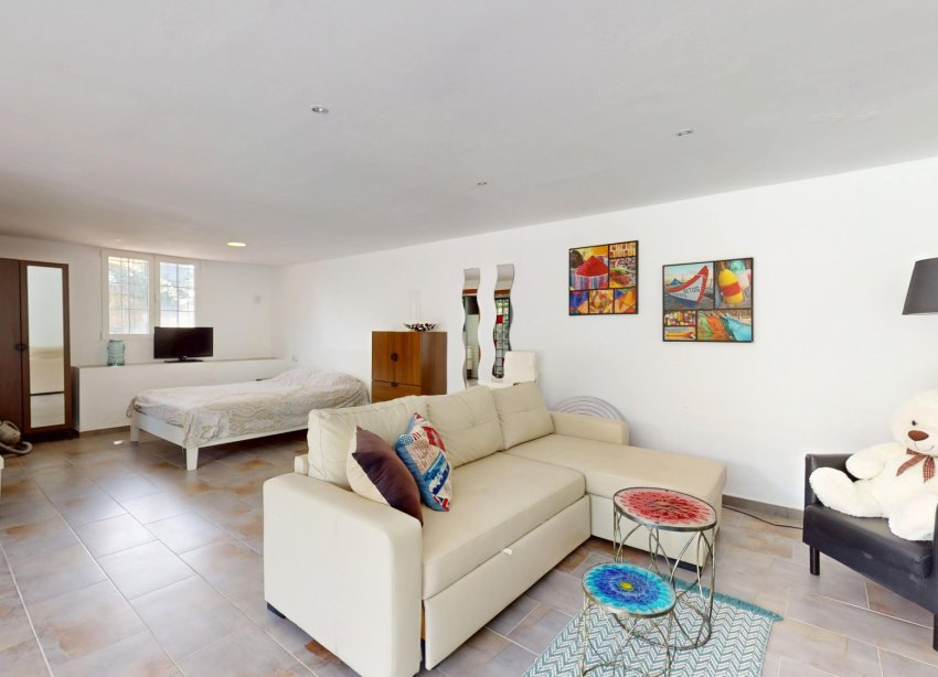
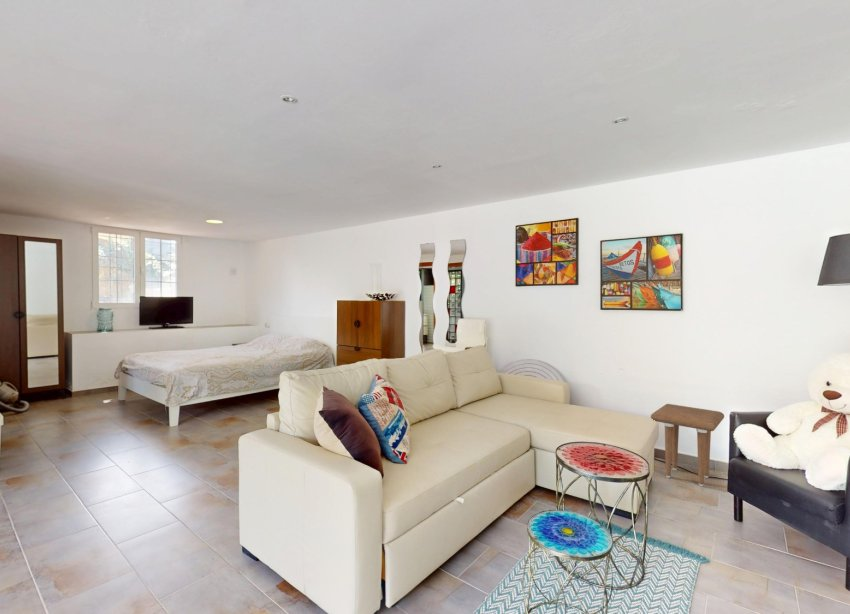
+ side table [650,403,725,487]
